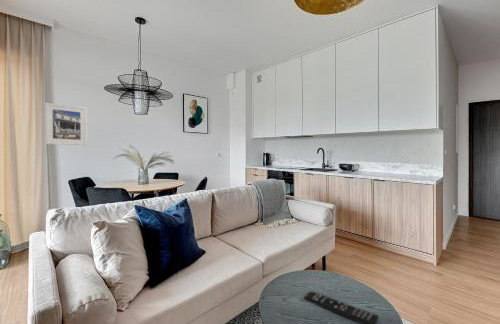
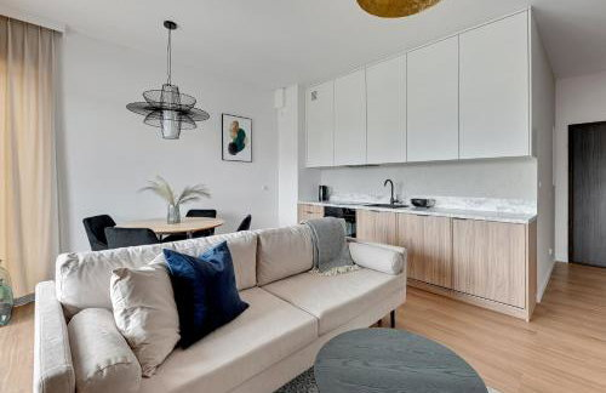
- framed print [44,102,88,146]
- remote control [303,290,379,324]
